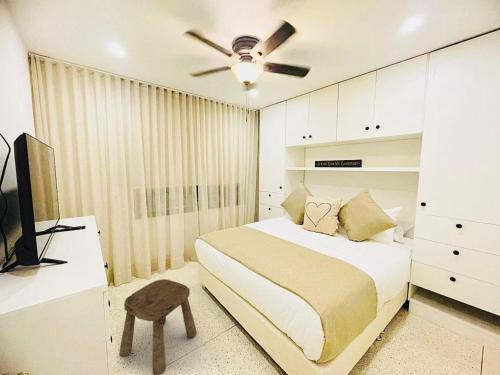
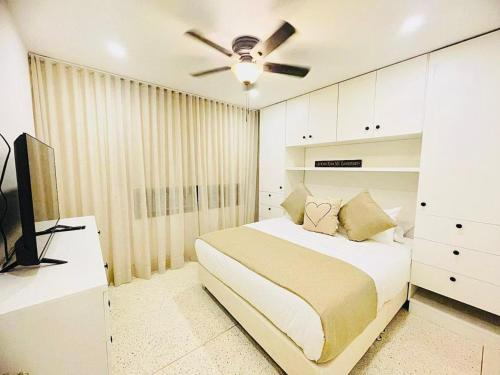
- stool [118,278,198,375]
